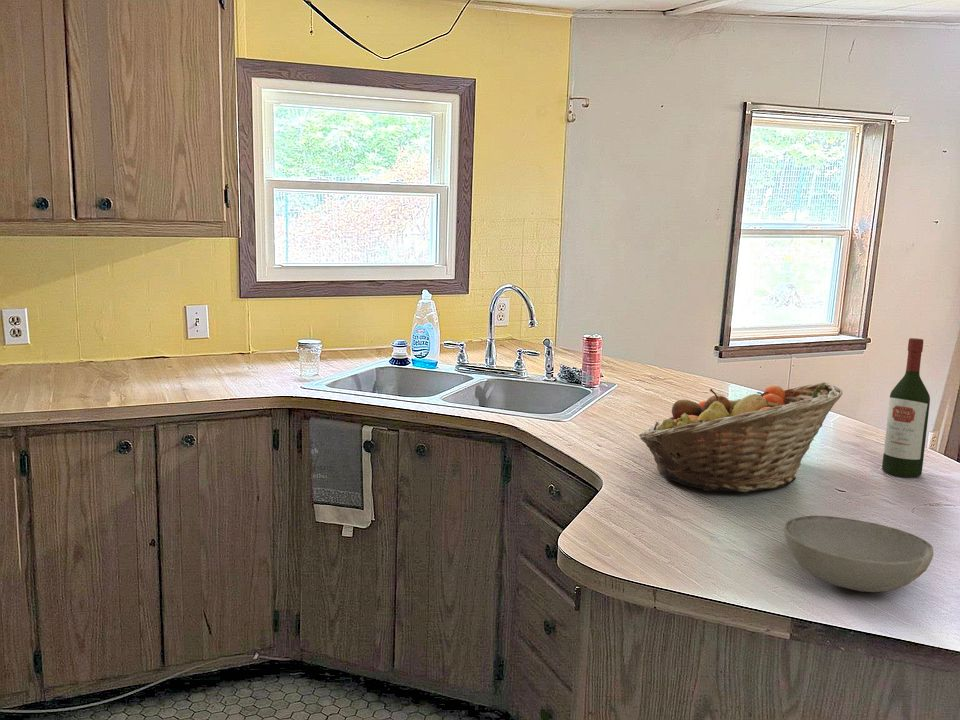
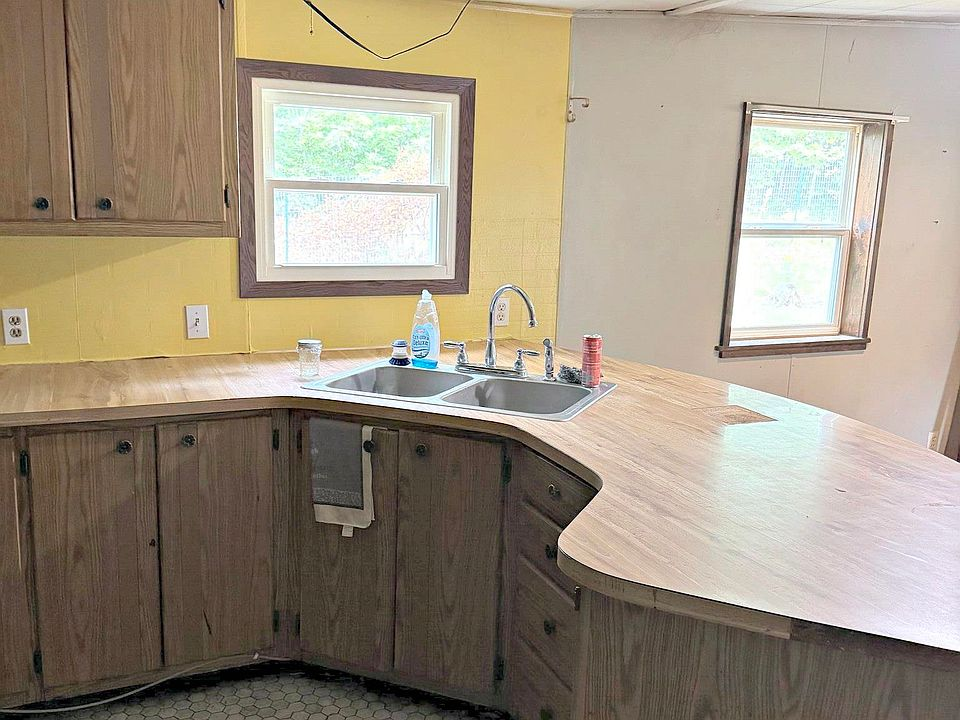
- fruit basket [638,381,843,493]
- bowl [783,515,934,593]
- wine bottle [881,337,931,478]
